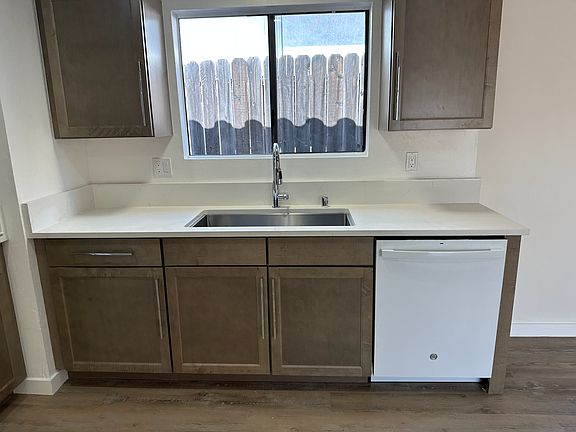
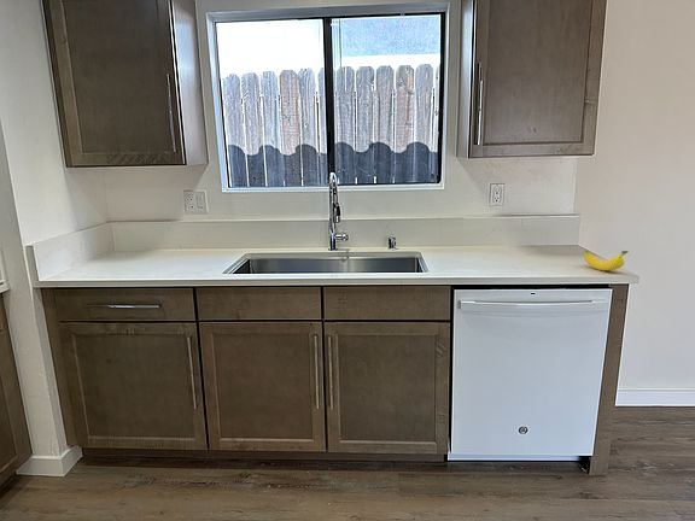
+ banana [583,250,630,271]
